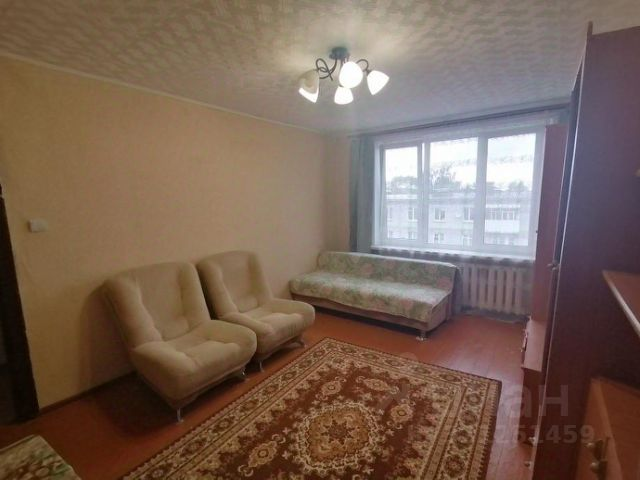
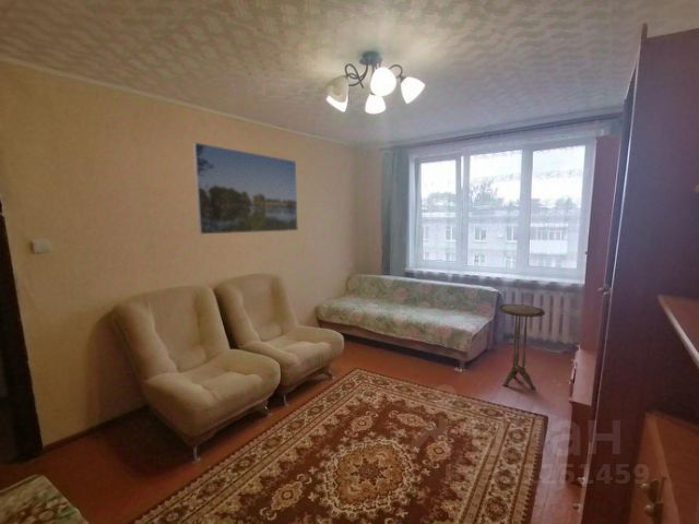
+ side table [497,303,546,391]
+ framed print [192,142,299,236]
